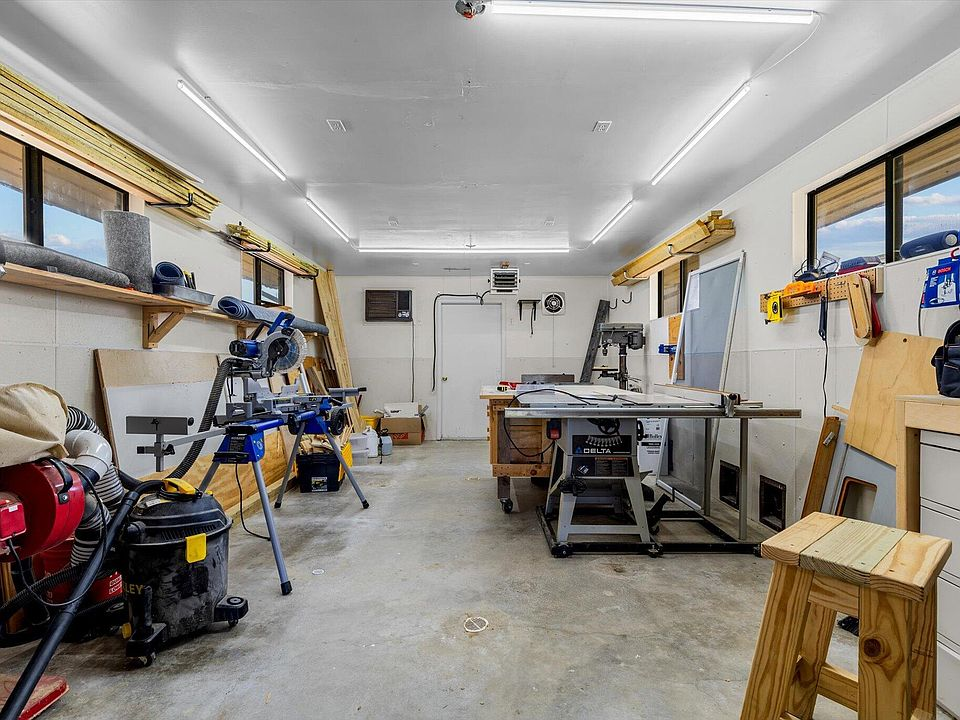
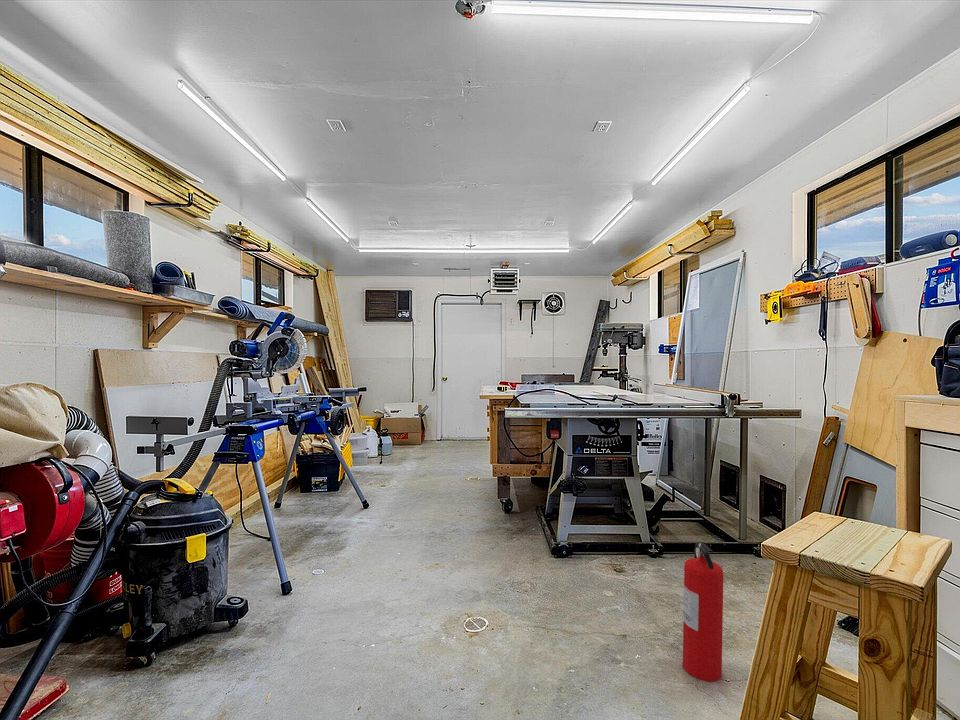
+ fire extinguisher [682,541,724,683]
